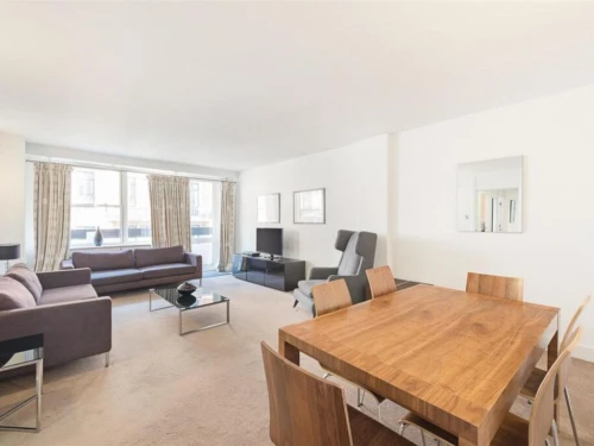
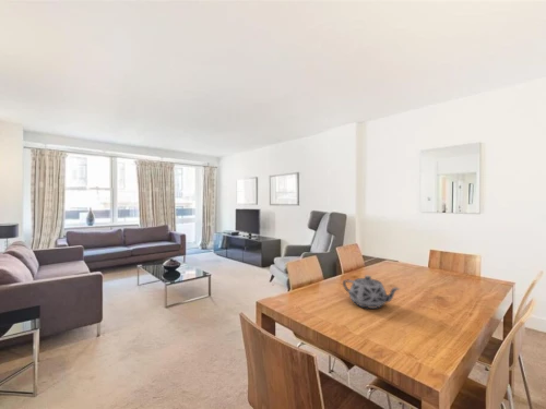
+ teapot [342,275,402,310]
